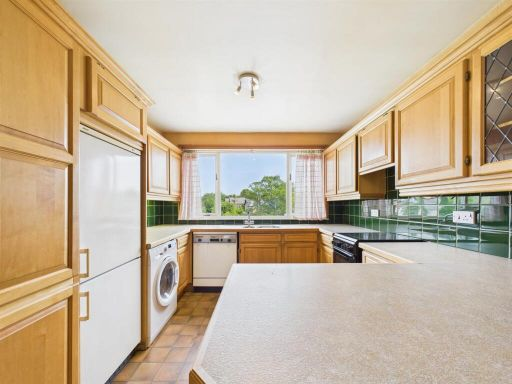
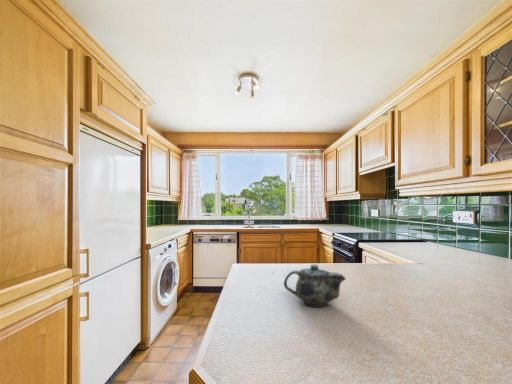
+ chinaware [283,263,347,308]
